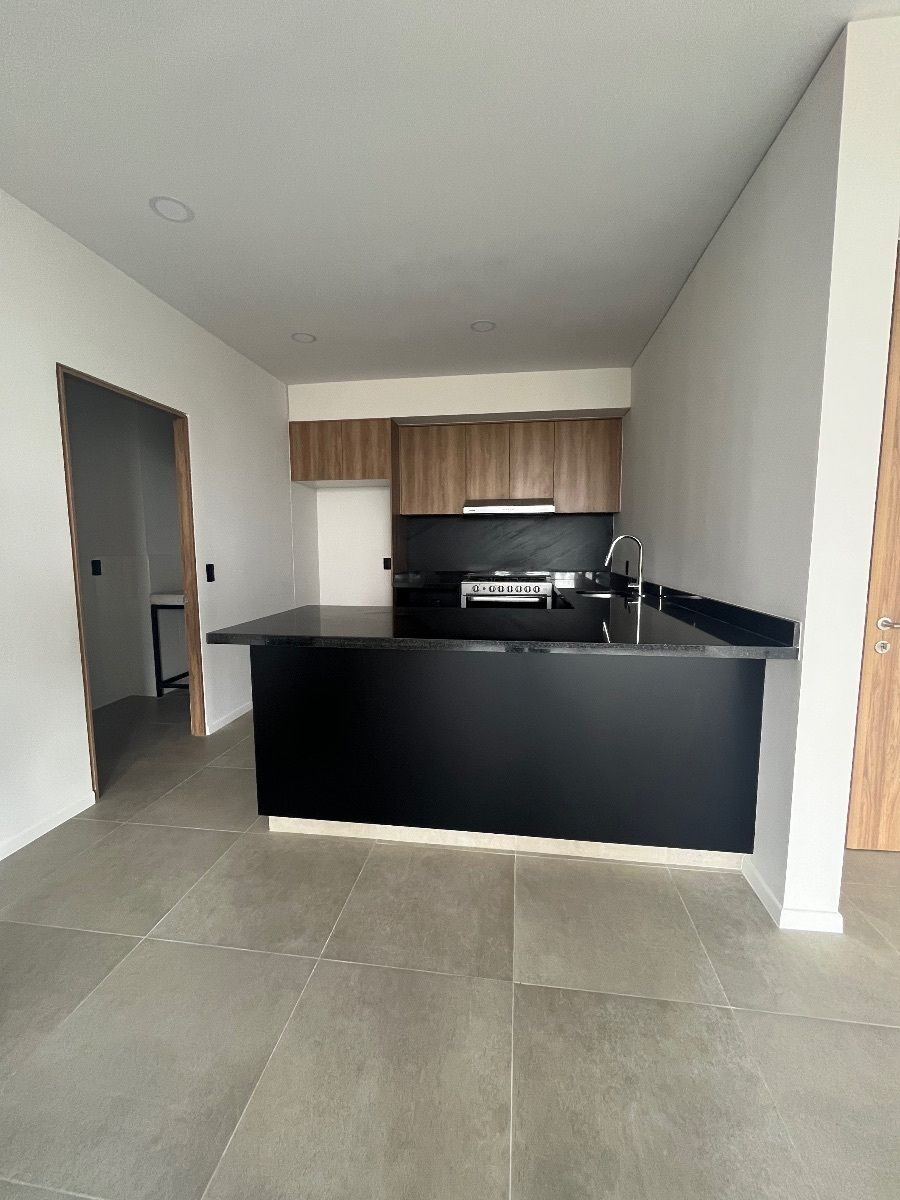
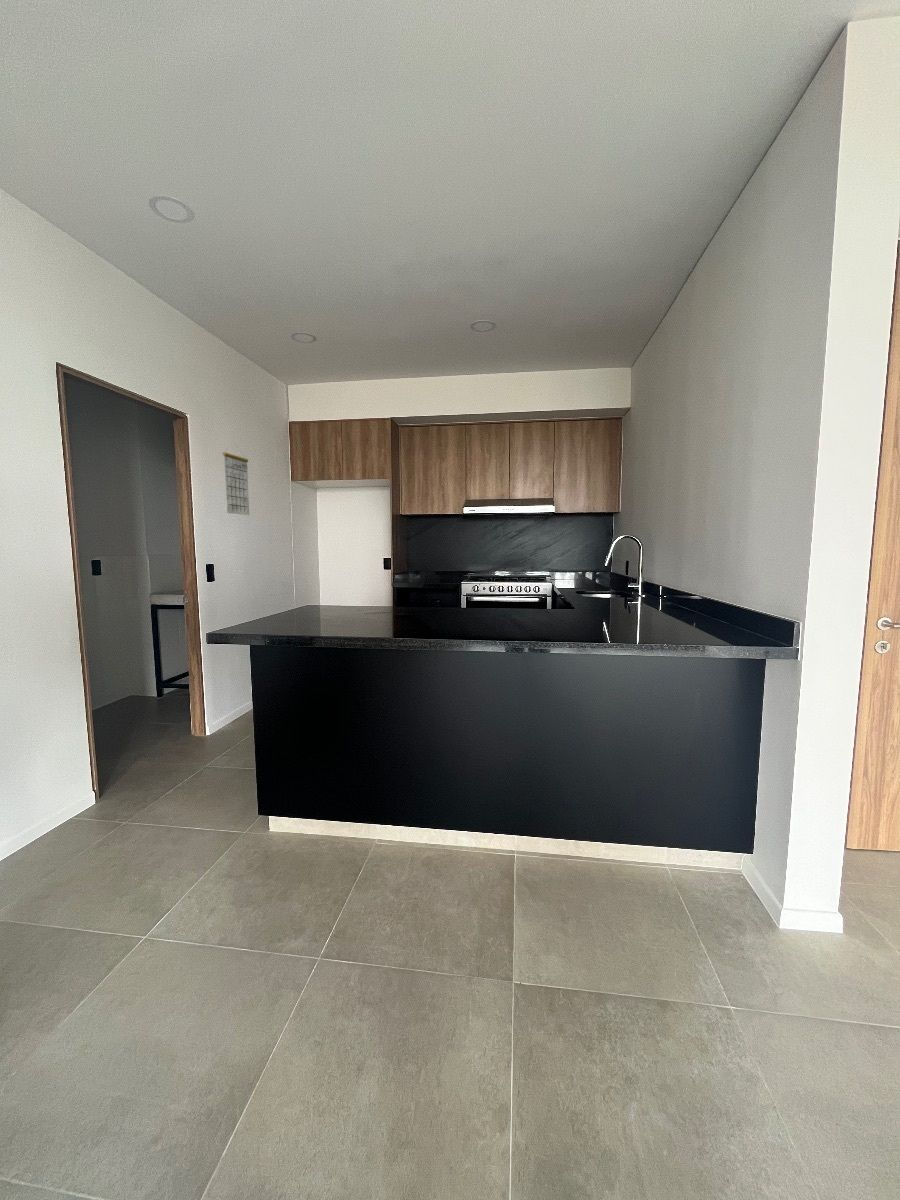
+ calendar [222,444,250,516]
